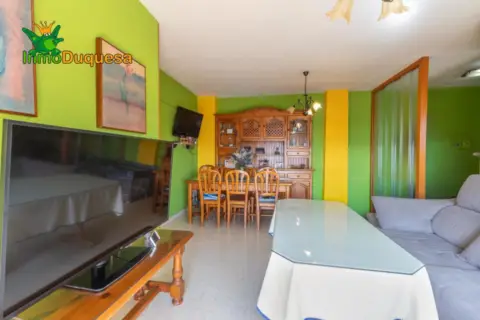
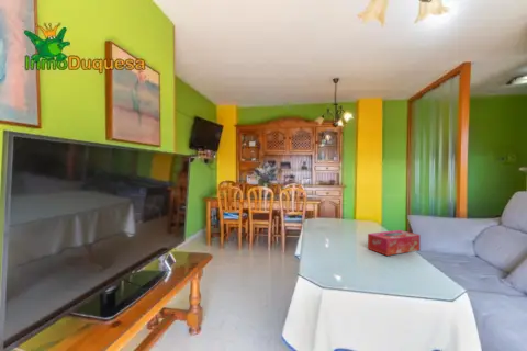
+ tissue box [367,229,421,257]
